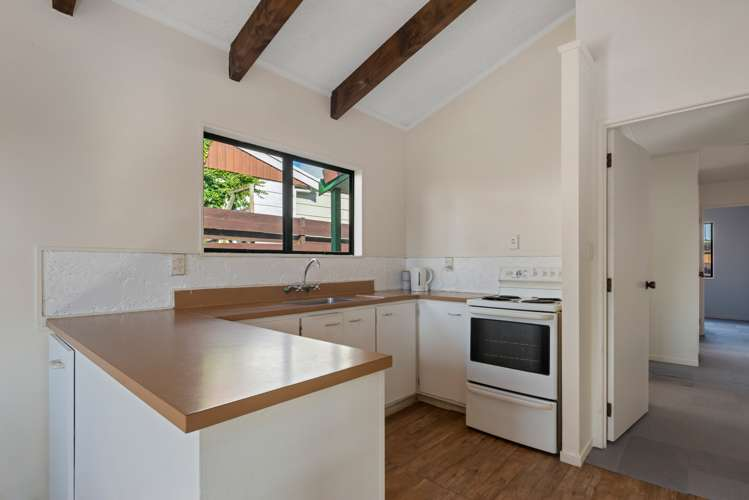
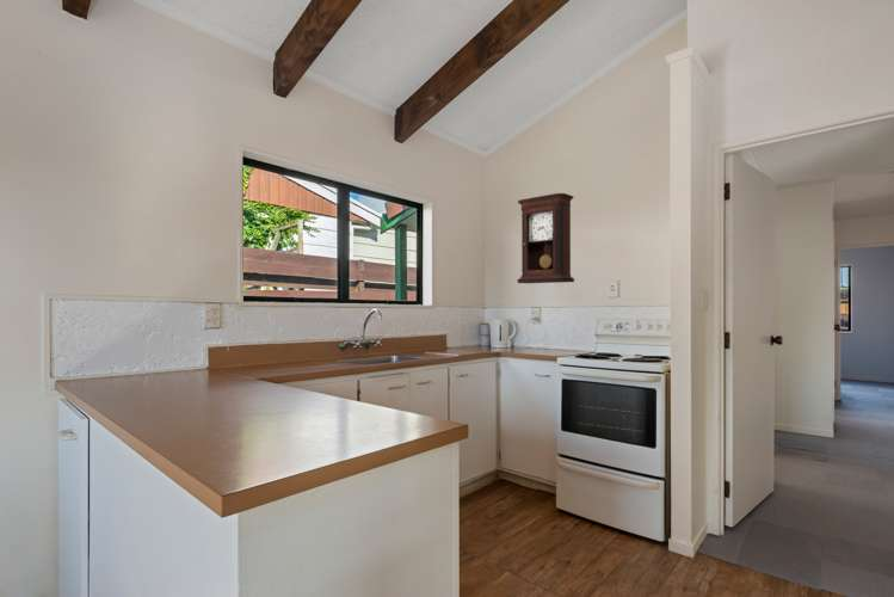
+ pendulum clock [516,192,575,284]
